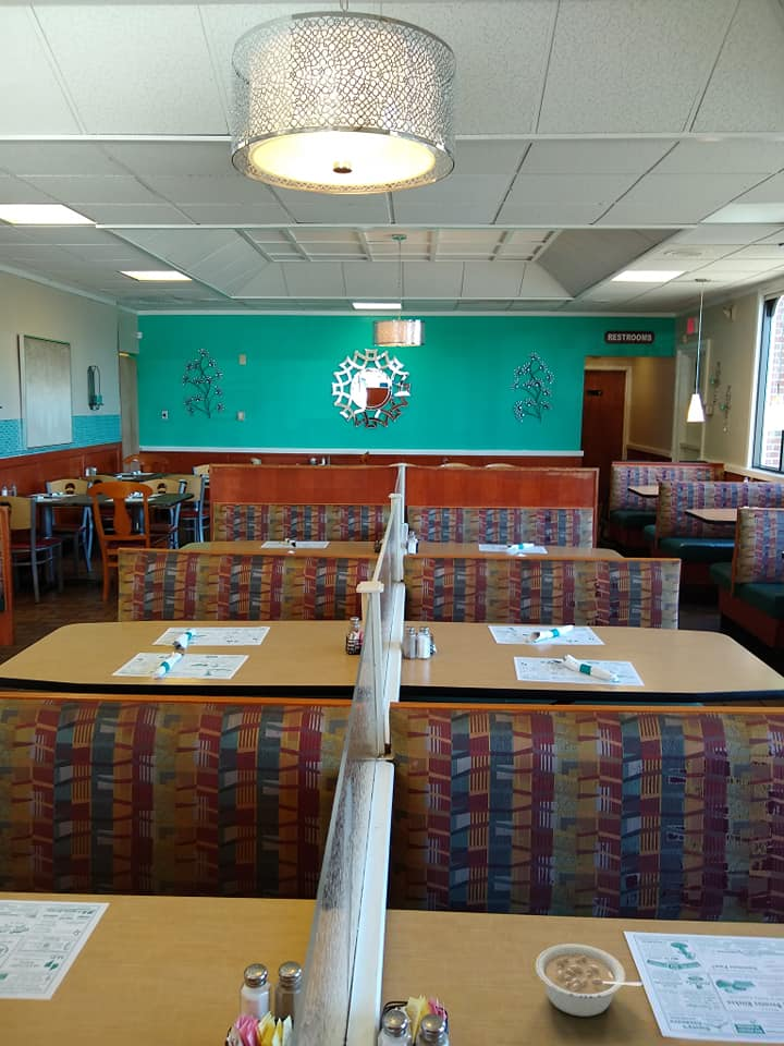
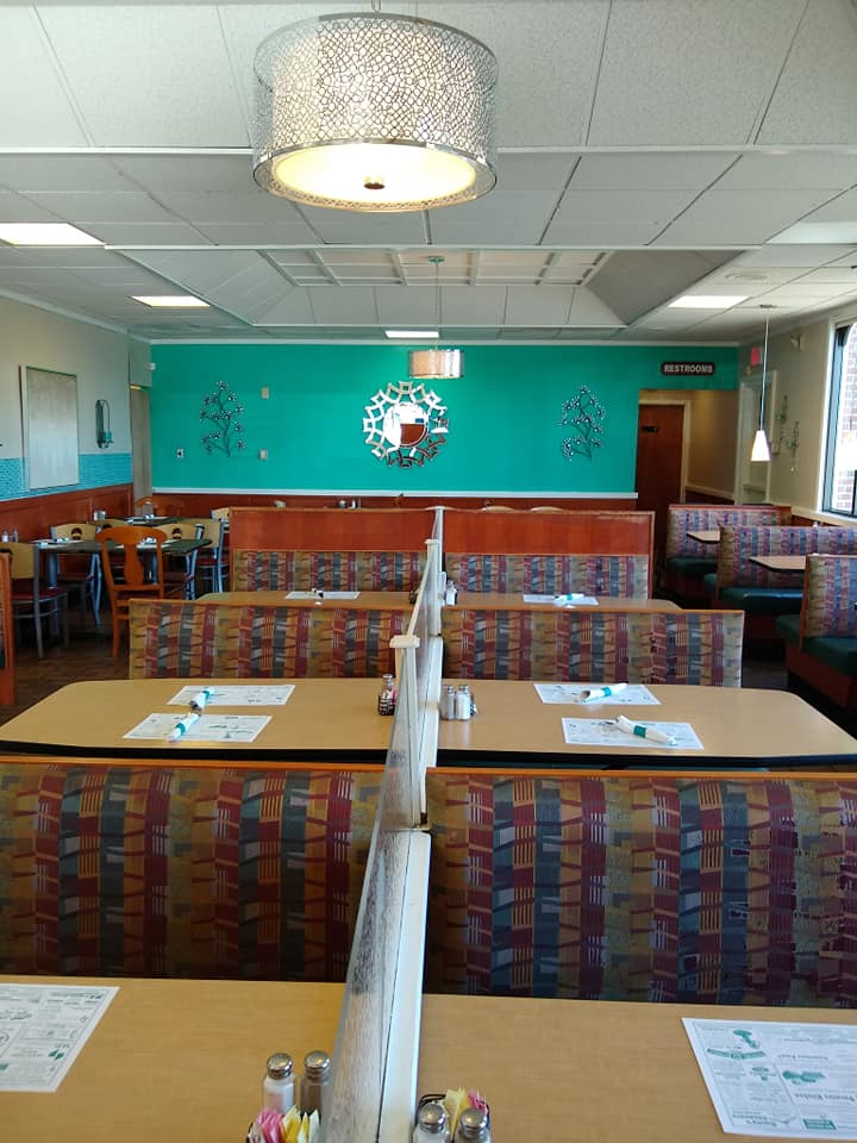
- legume [535,944,644,1018]
